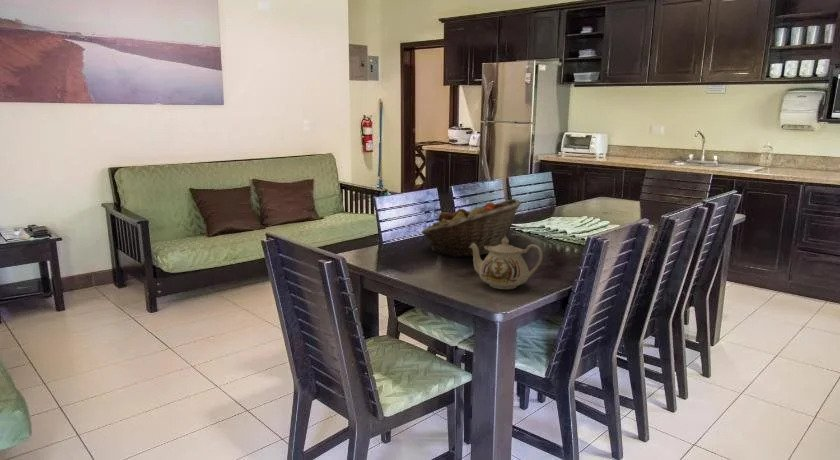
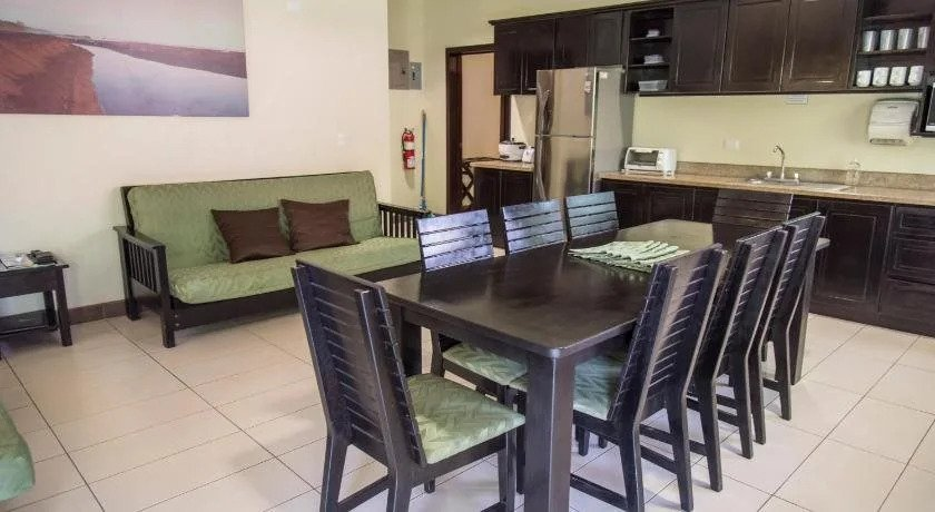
- fruit basket [421,198,522,258]
- teapot [469,236,543,290]
